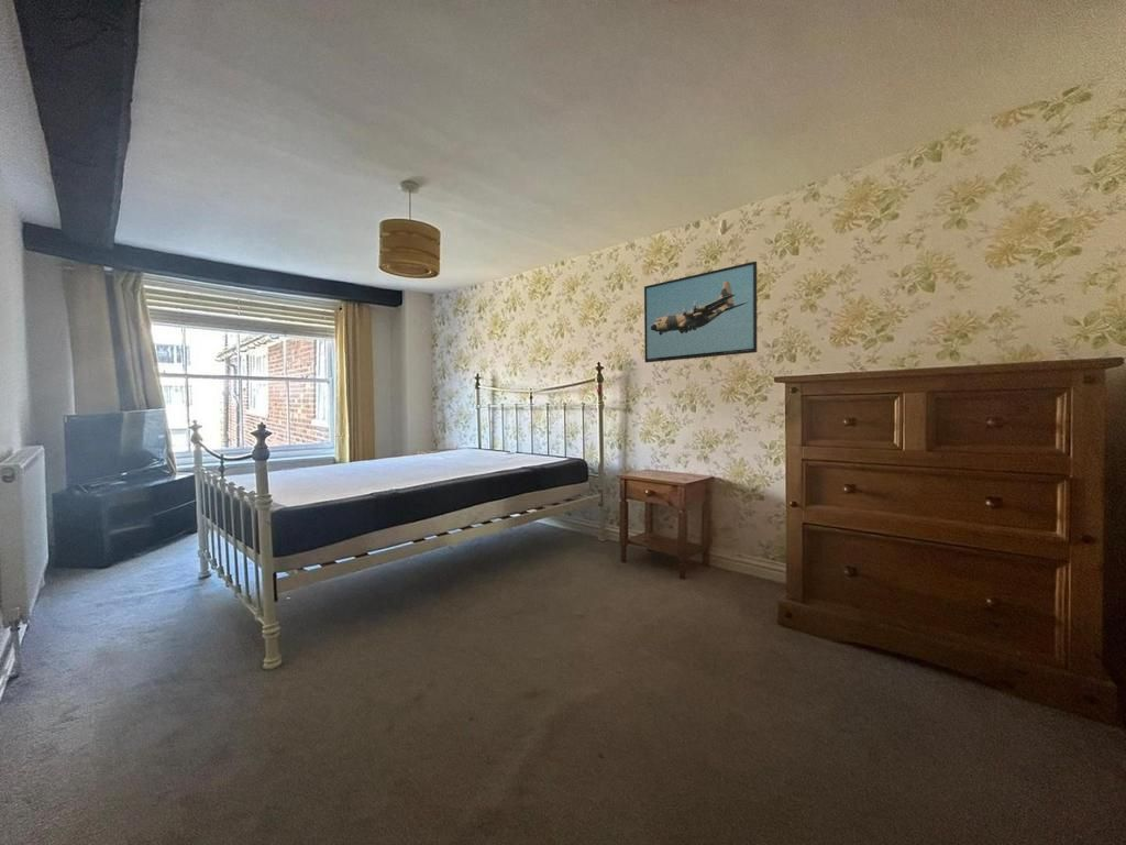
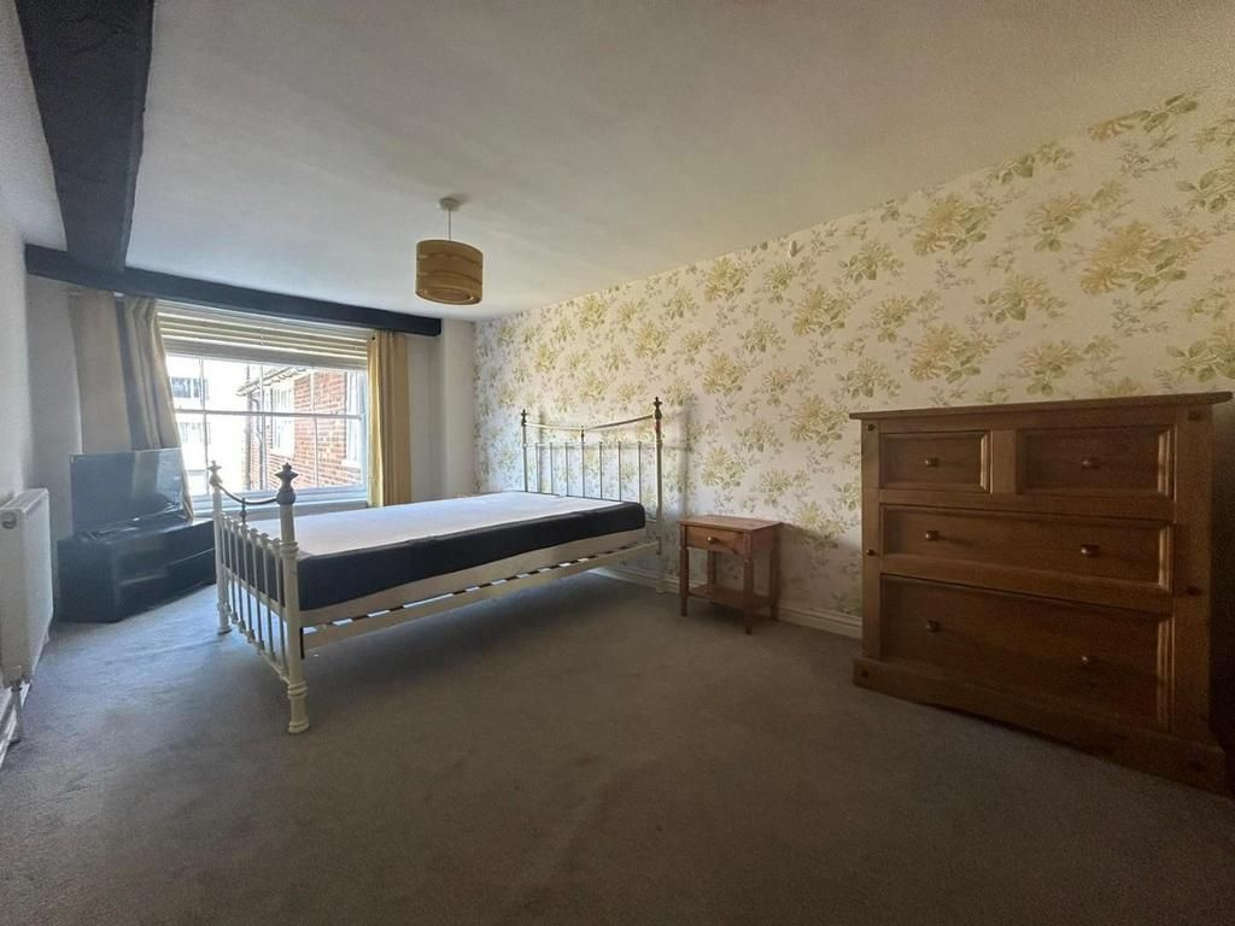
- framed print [643,261,758,363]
